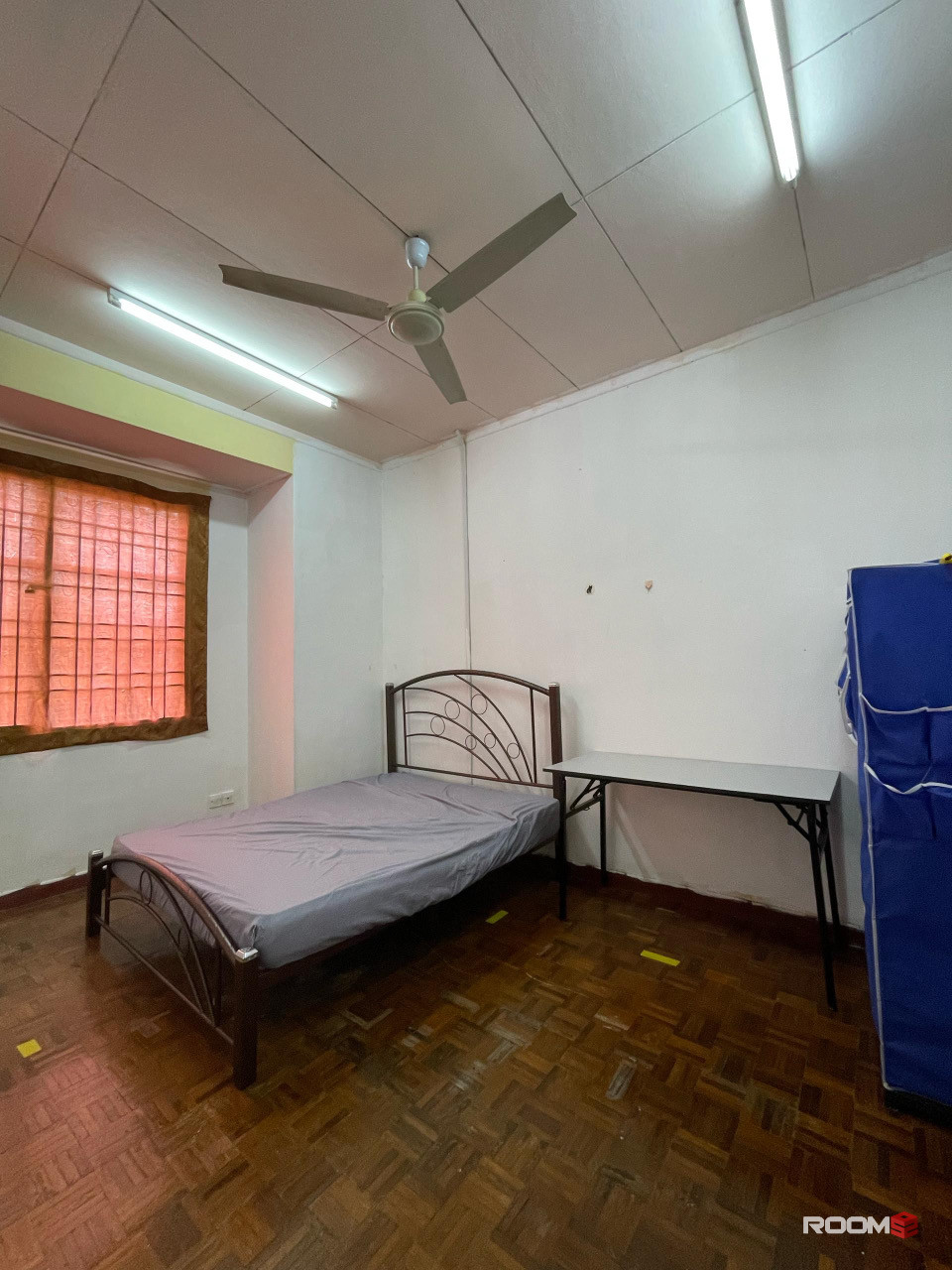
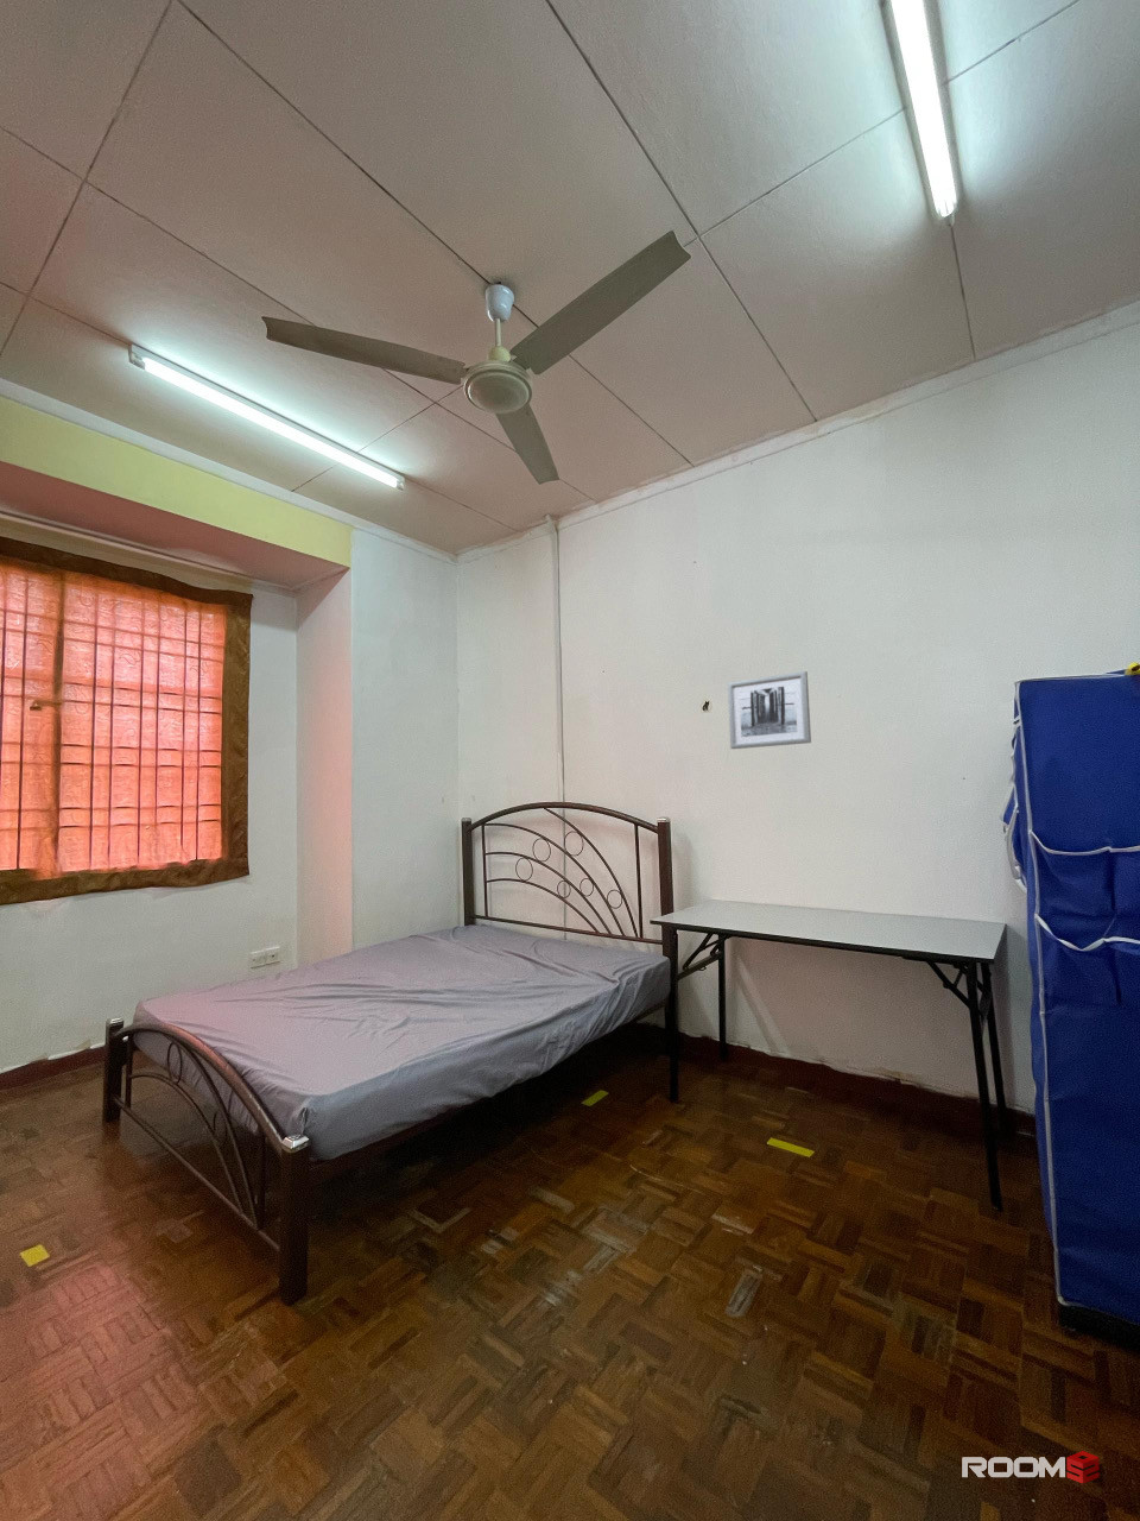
+ wall art [727,671,812,750]
